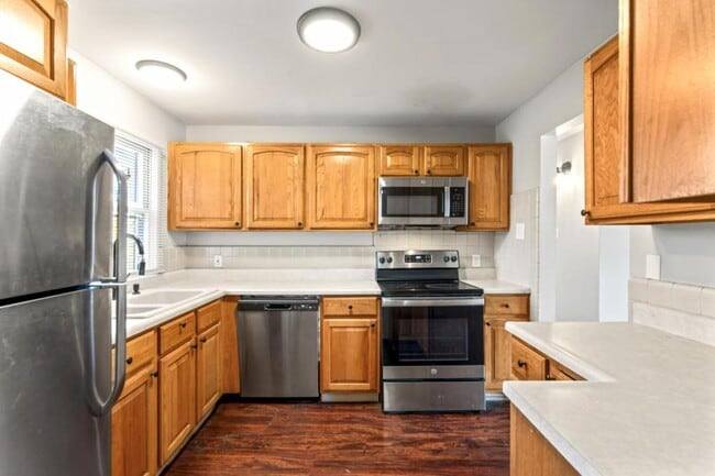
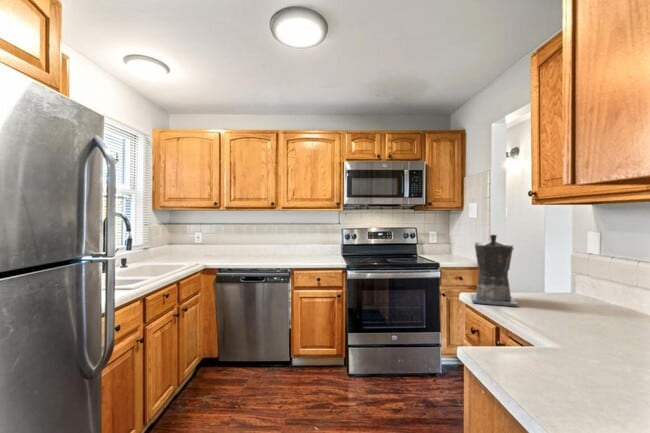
+ coffee maker [470,233,519,308]
